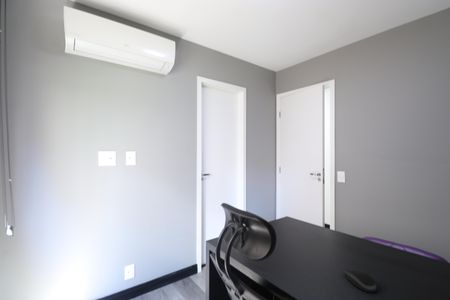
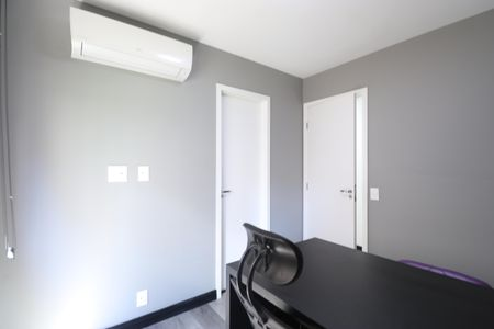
- computer mouse [343,268,377,294]
